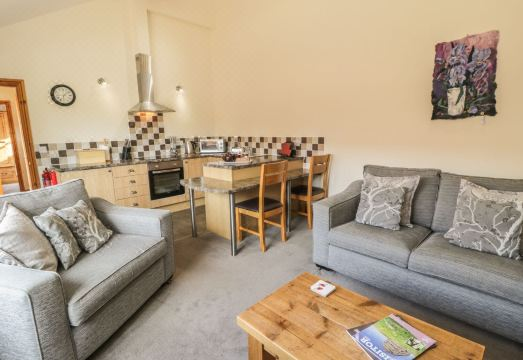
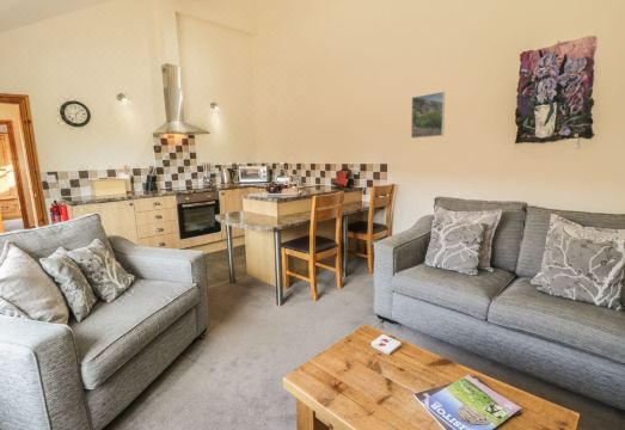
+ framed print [410,91,446,140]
